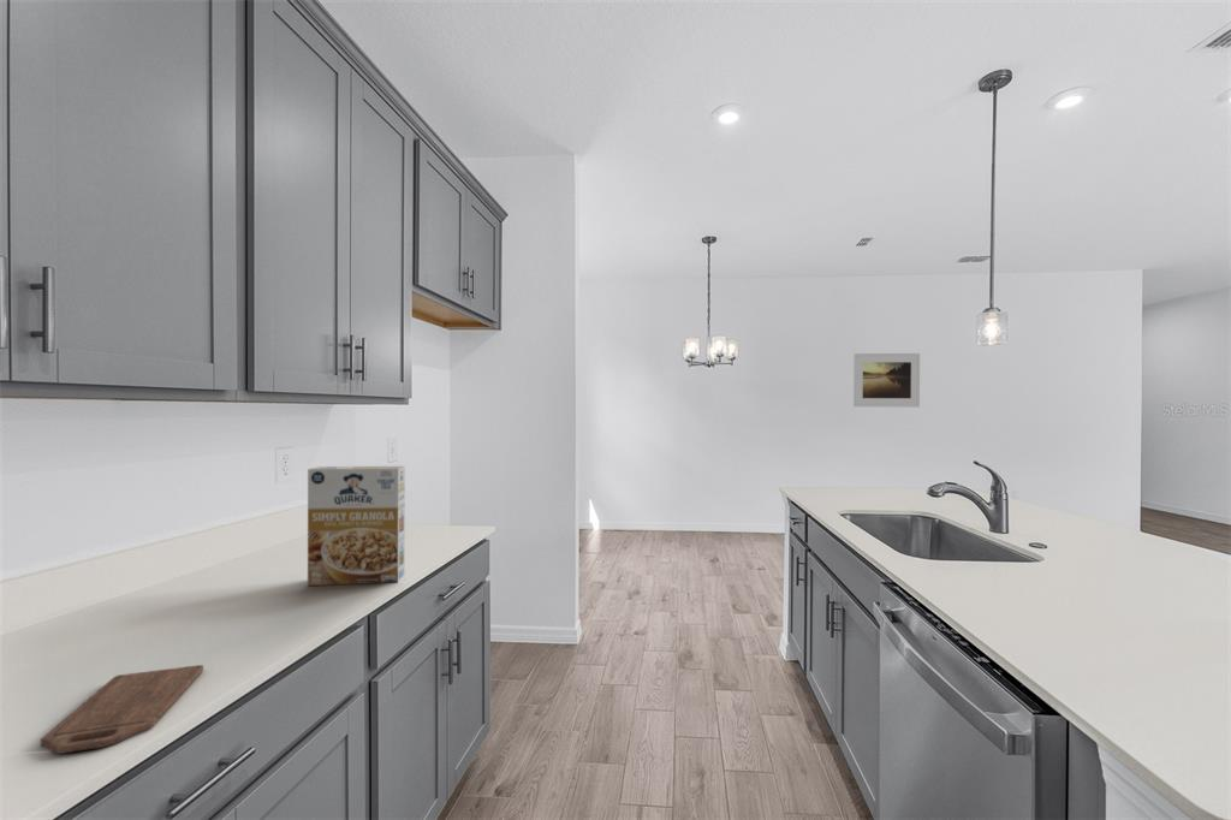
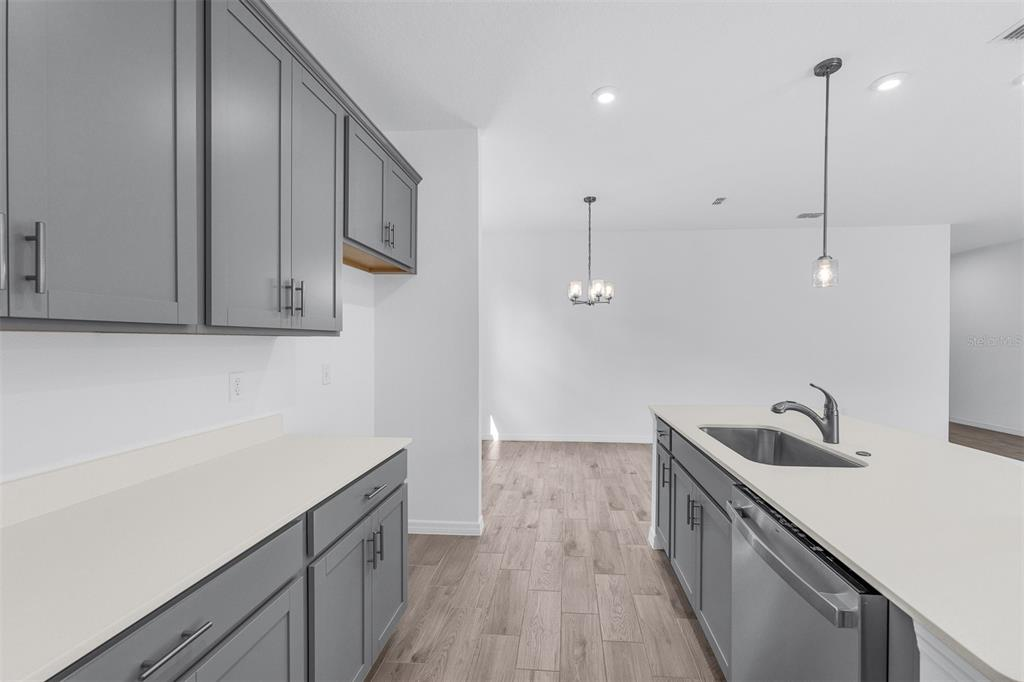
- cutting board [40,664,204,755]
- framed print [852,352,921,409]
- cereal box [307,465,406,587]
